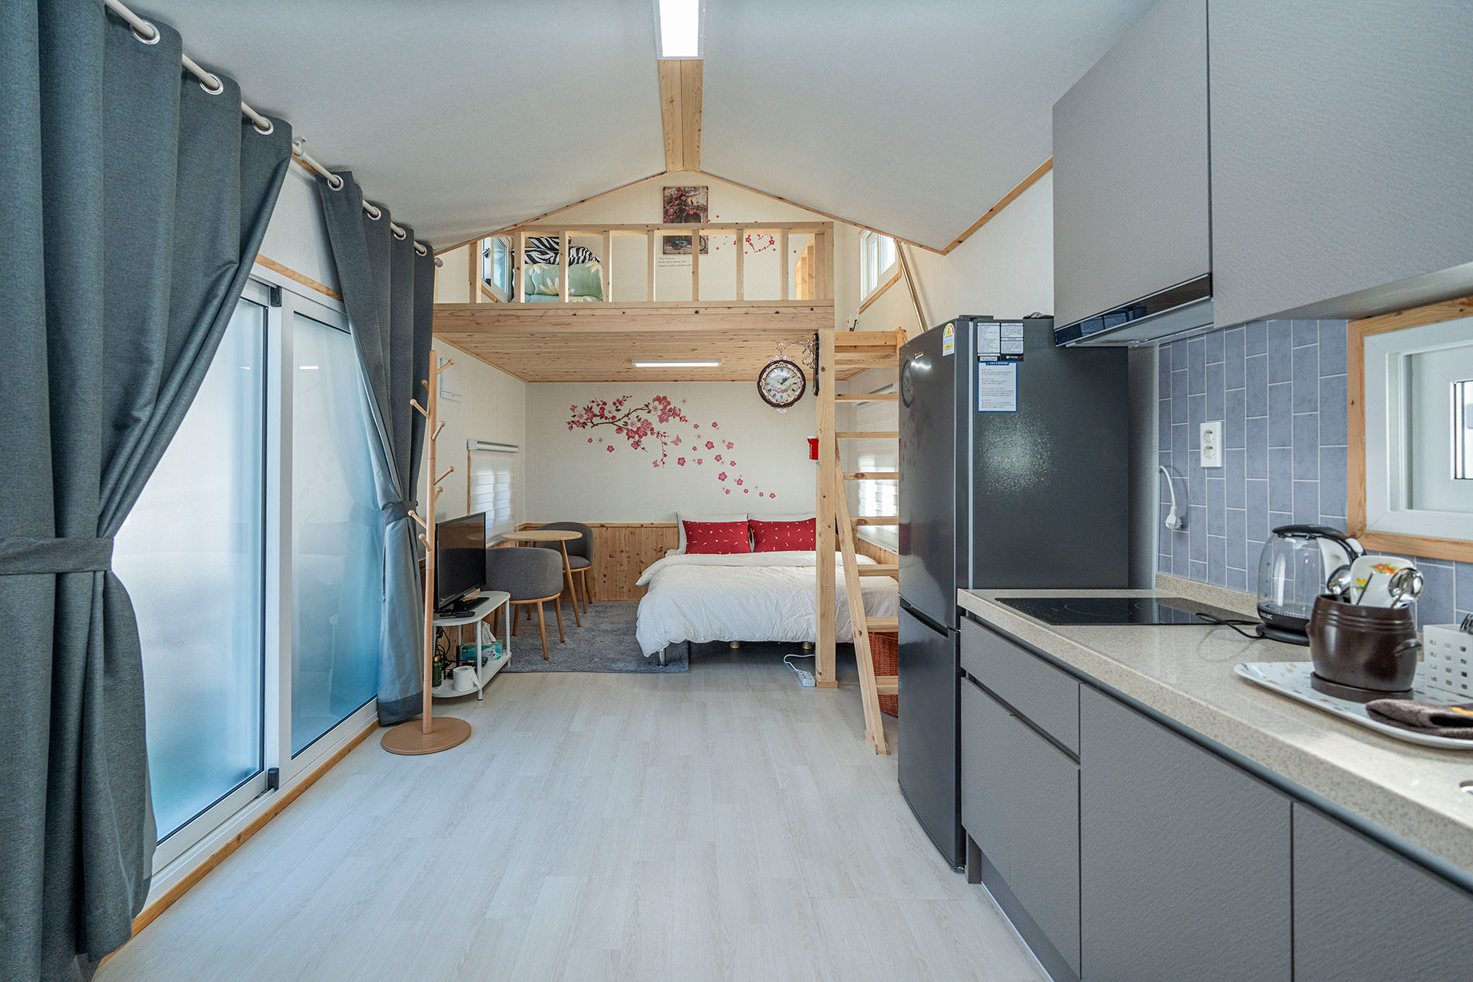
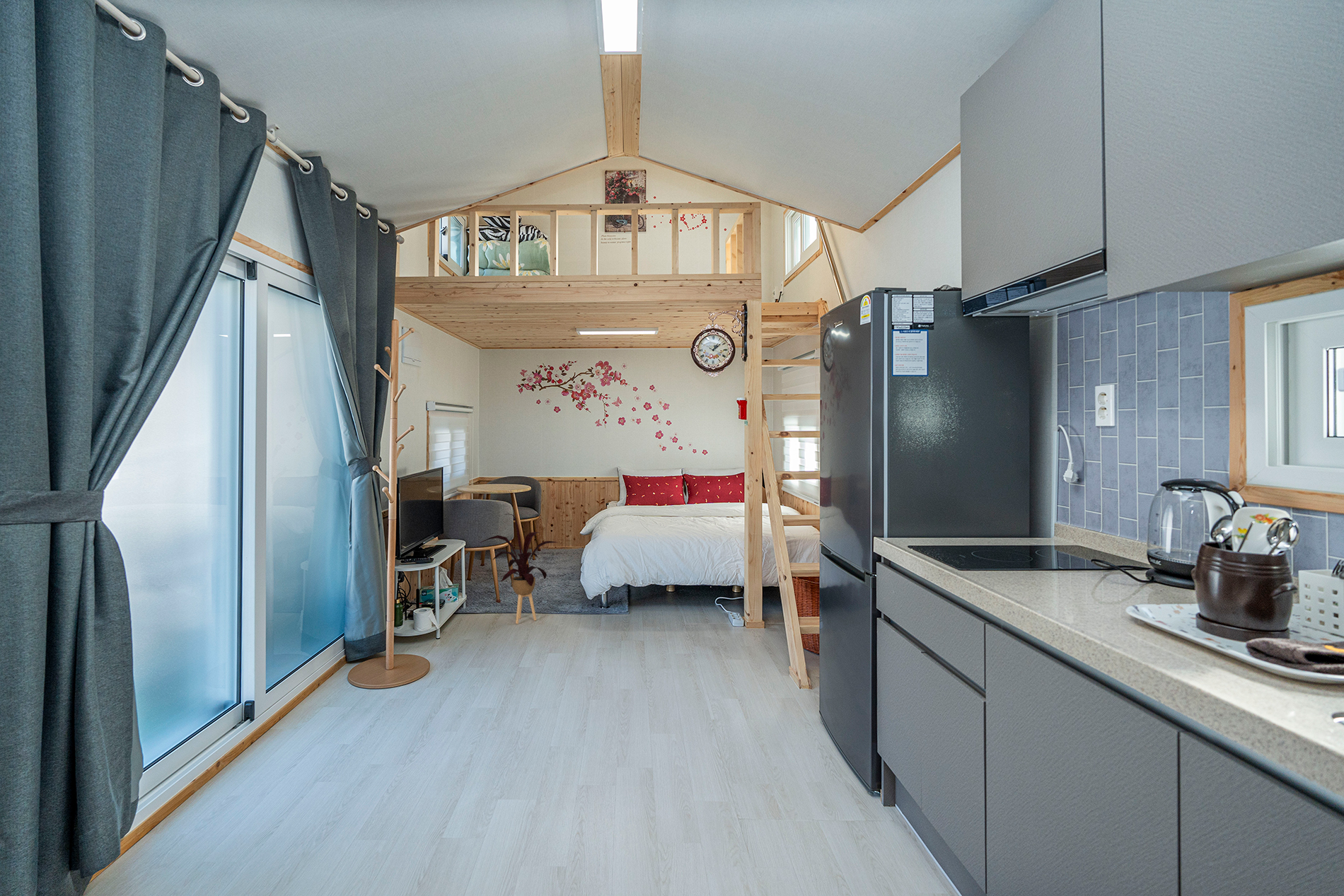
+ house plant [480,513,557,624]
